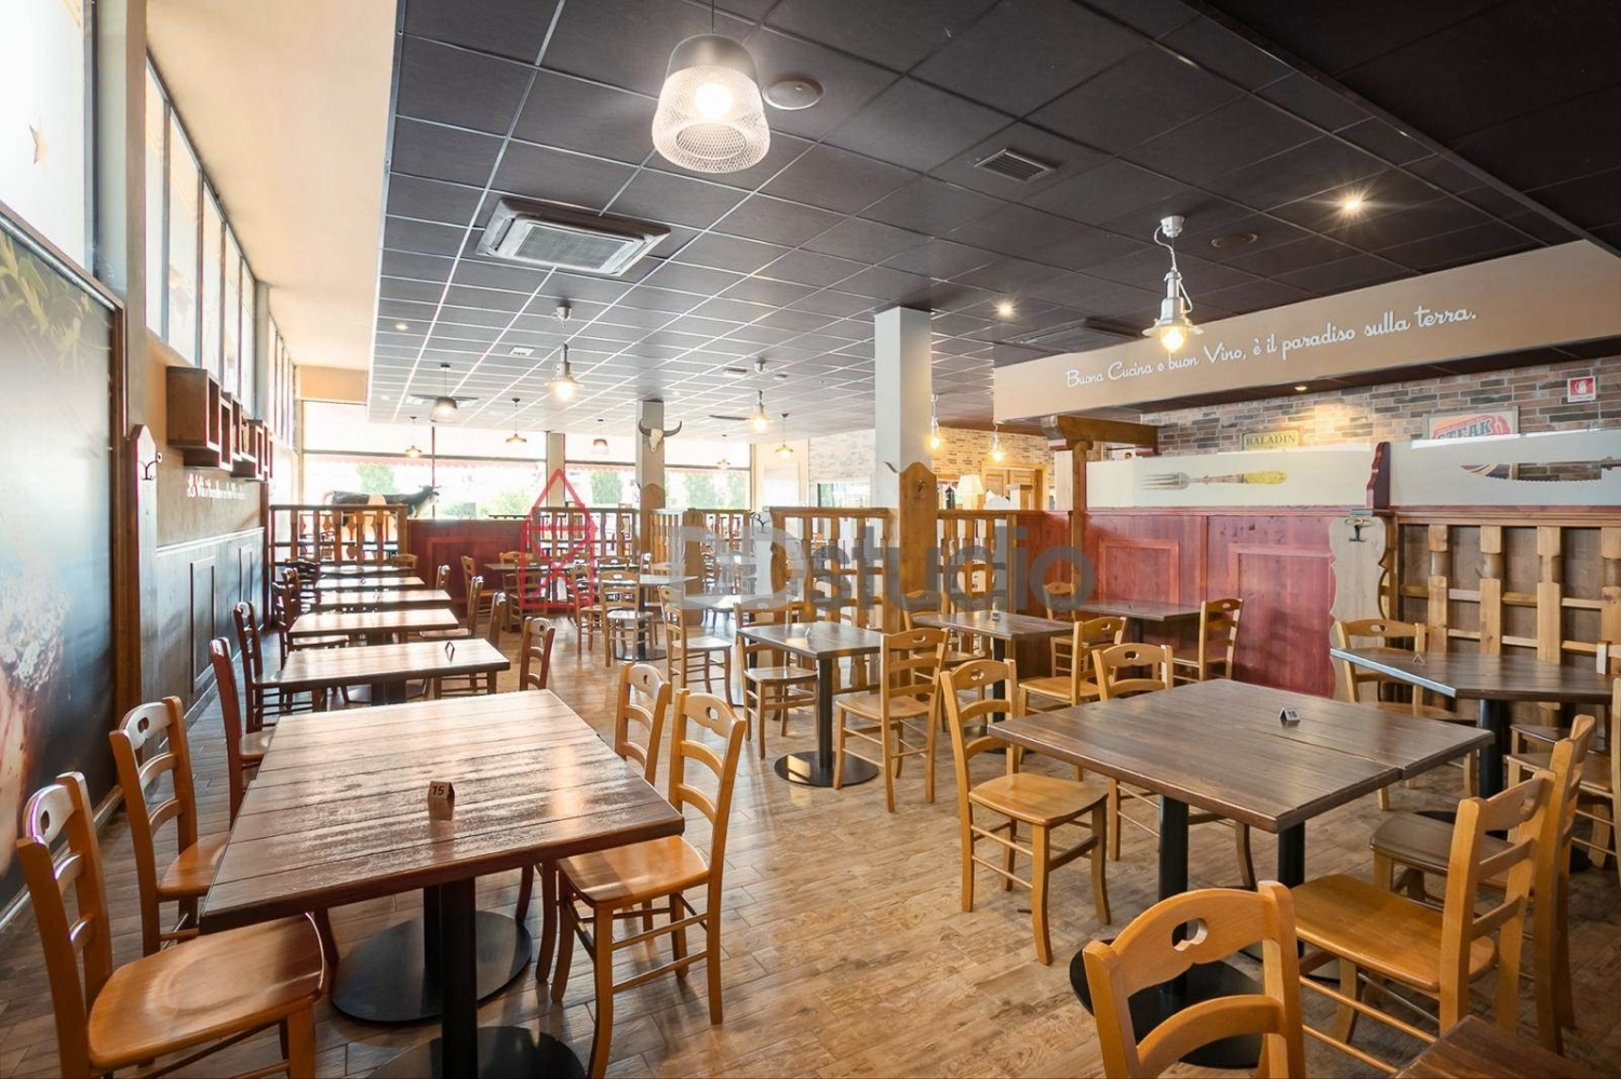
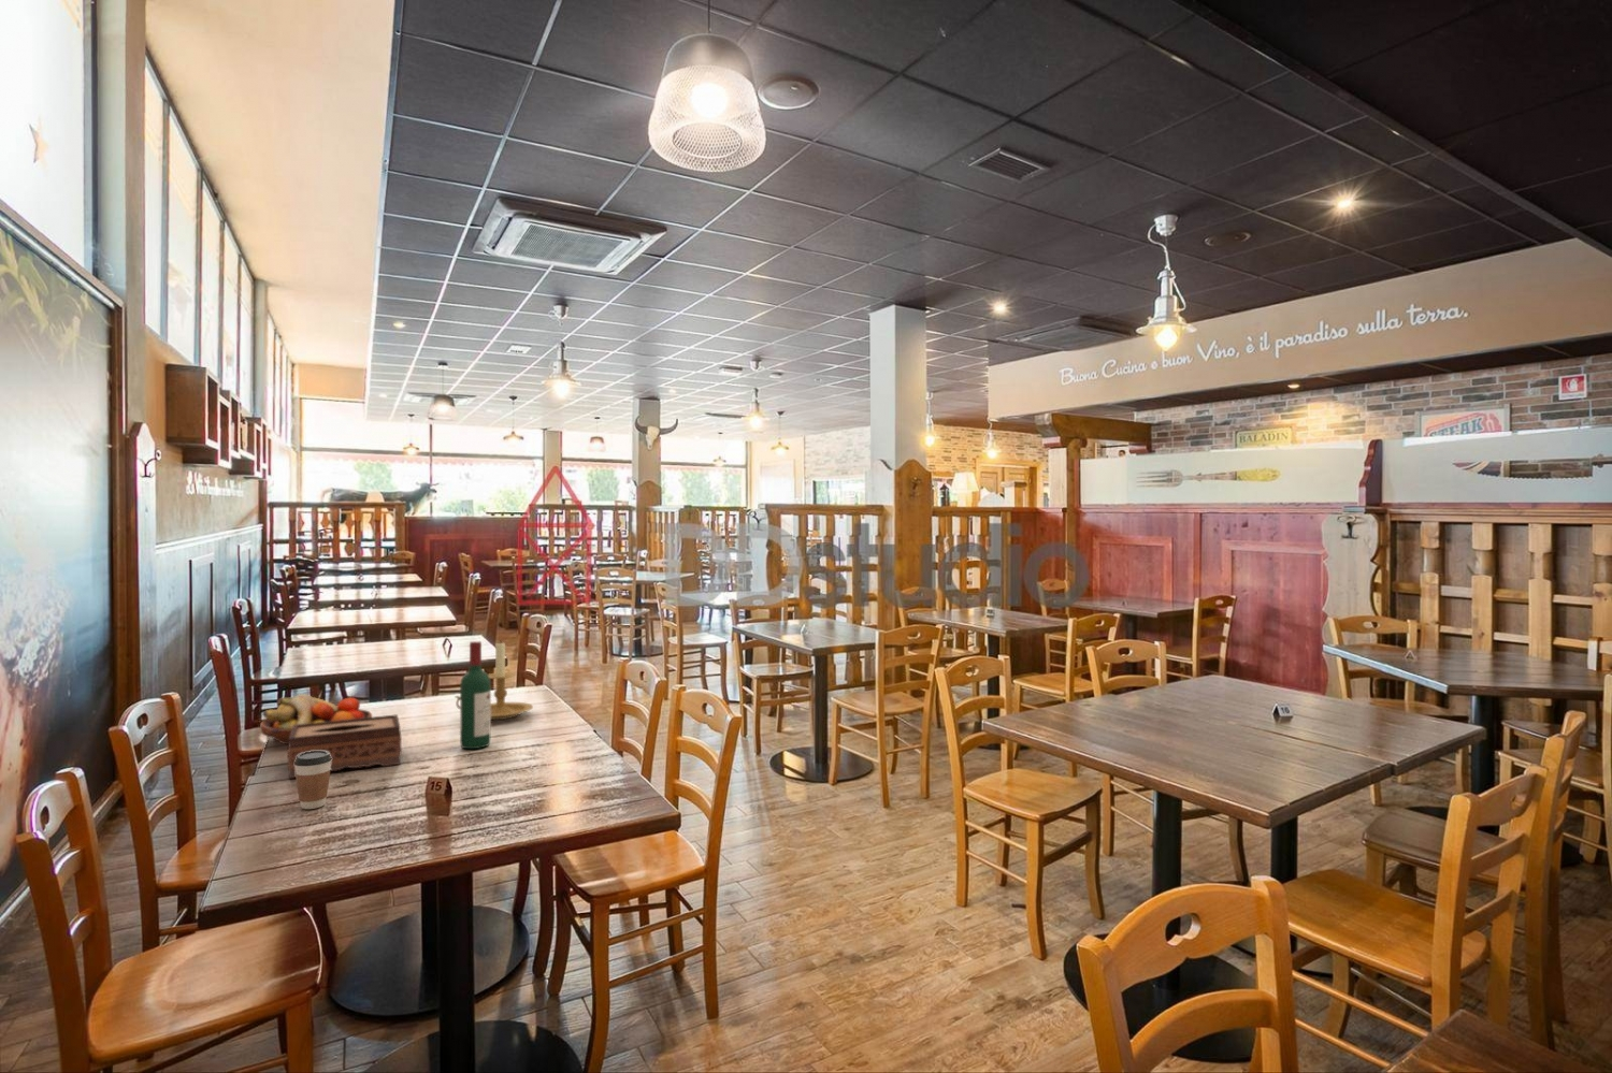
+ candle holder [454,639,534,721]
+ fruit bowl [259,692,372,745]
+ coffee cup [295,751,332,810]
+ wine bottle [459,641,492,750]
+ tissue box [287,714,402,780]
